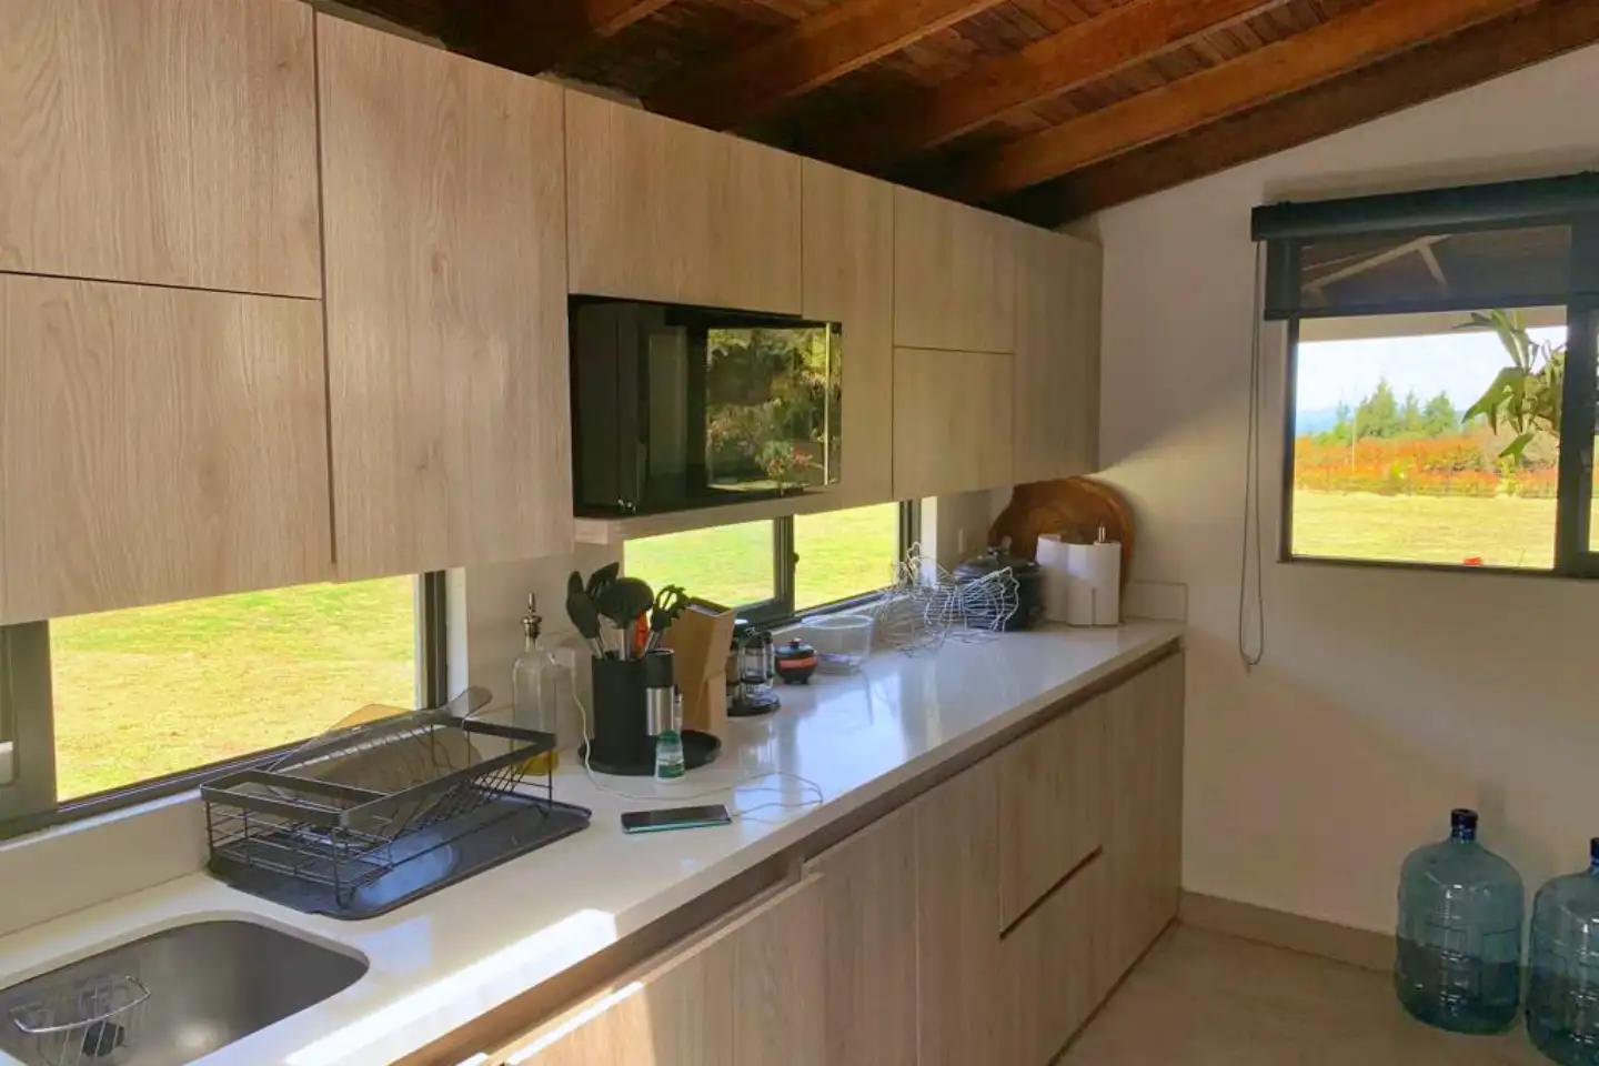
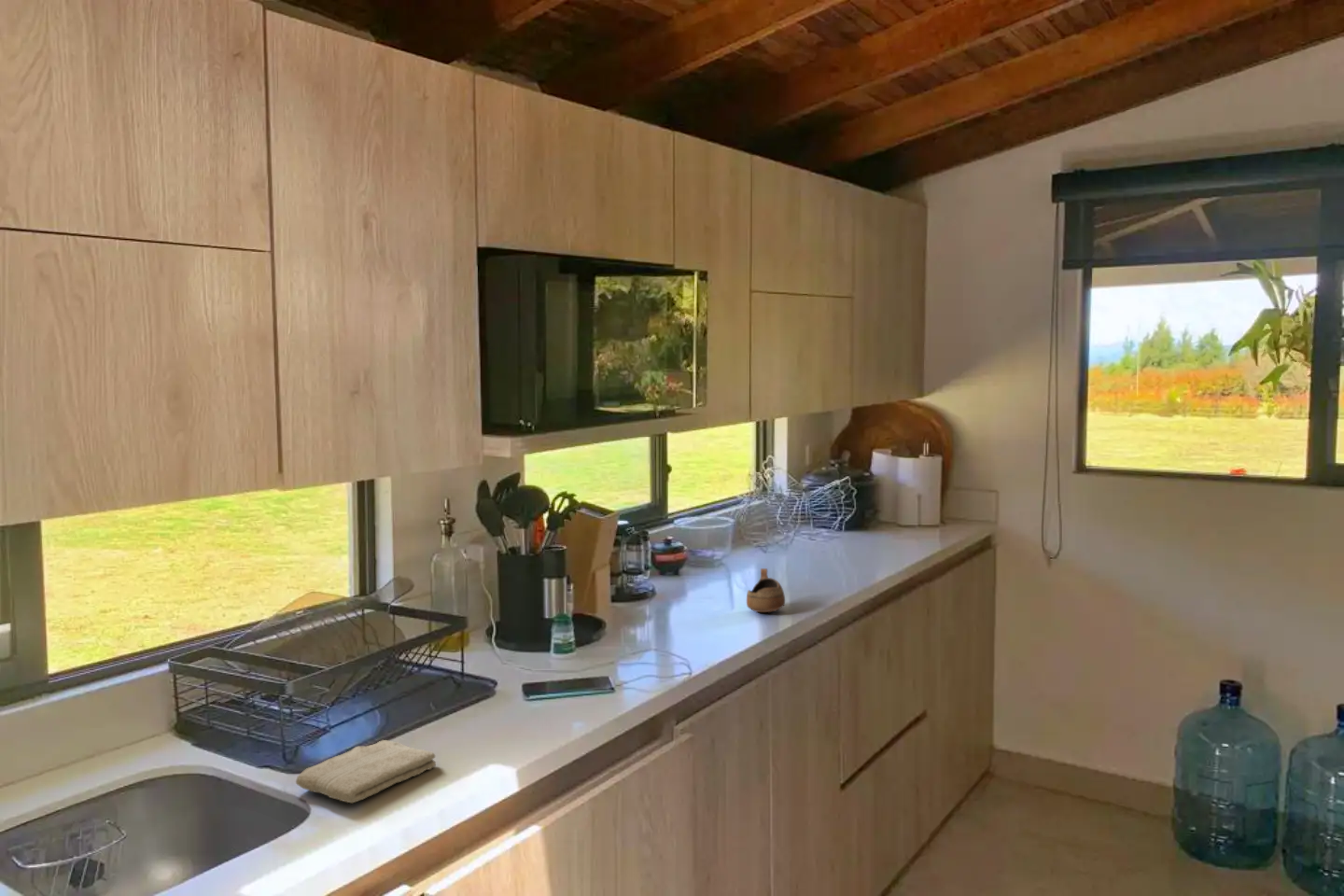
+ cup [746,567,786,613]
+ washcloth [295,739,437,805]
